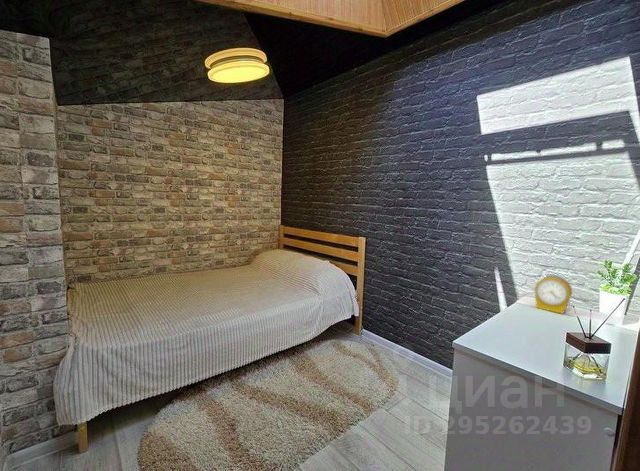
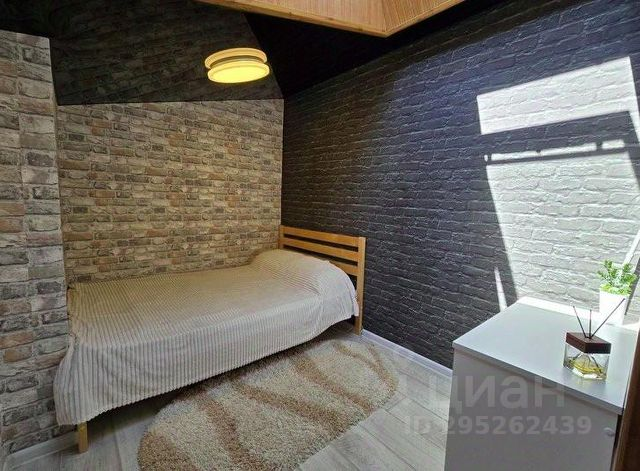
- alarm clock [533,274,573,315]
